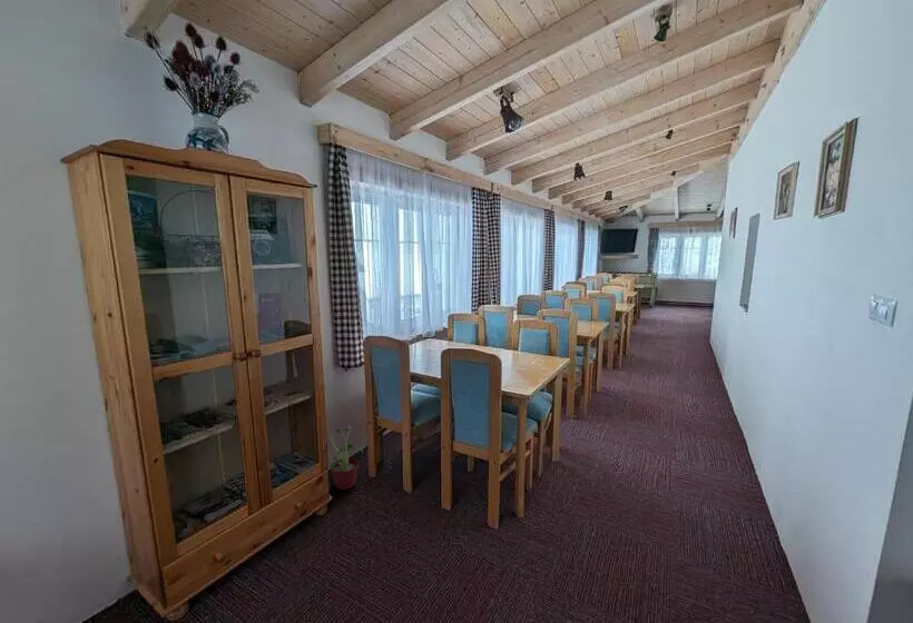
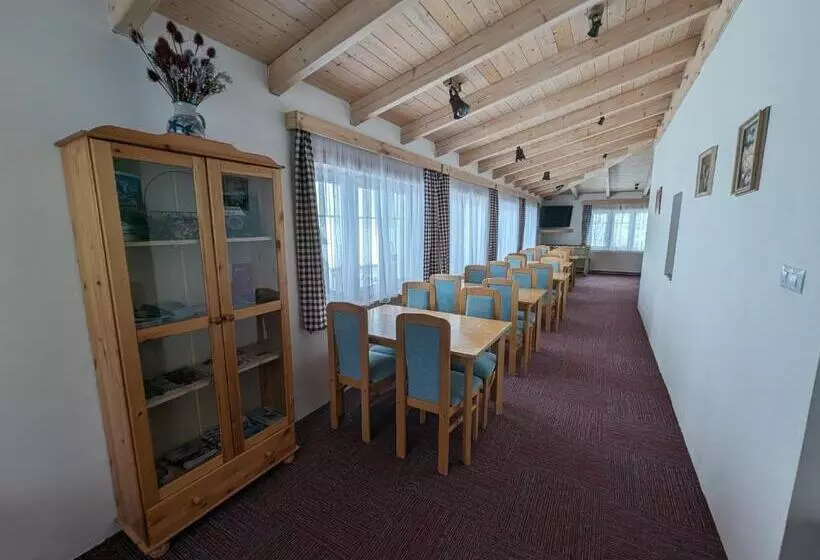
- potted plant [326,425,364,491]
